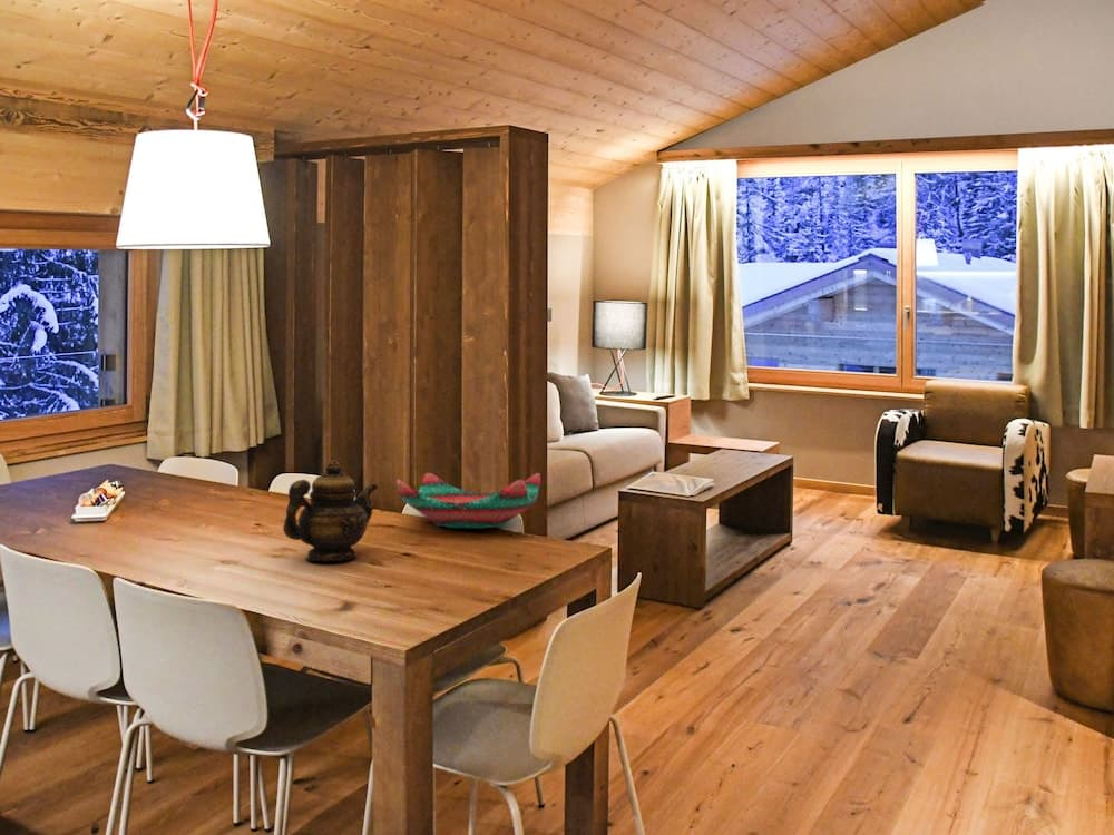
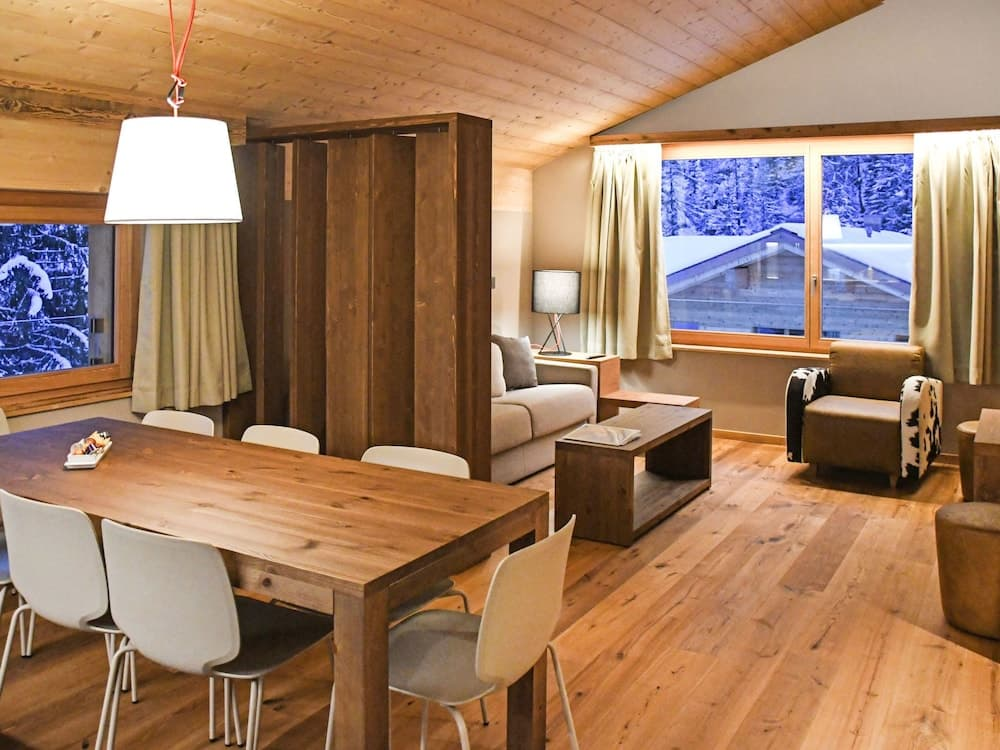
- teapot [282,460,379,562]
- decorative bowl [395,472,541,529]
